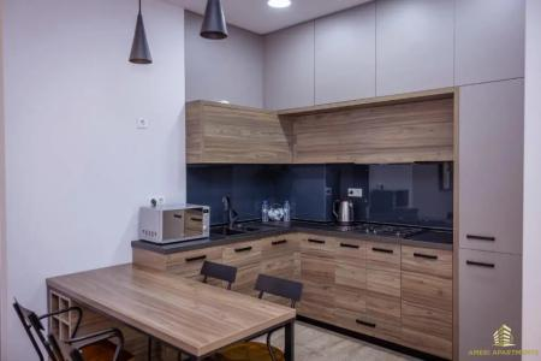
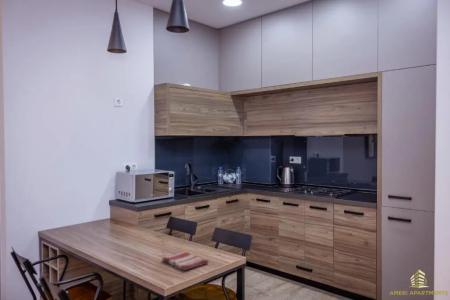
+ dish towel [161,251,209,272]
